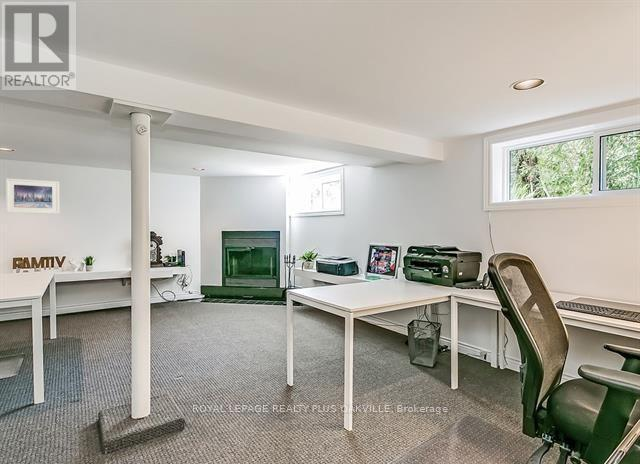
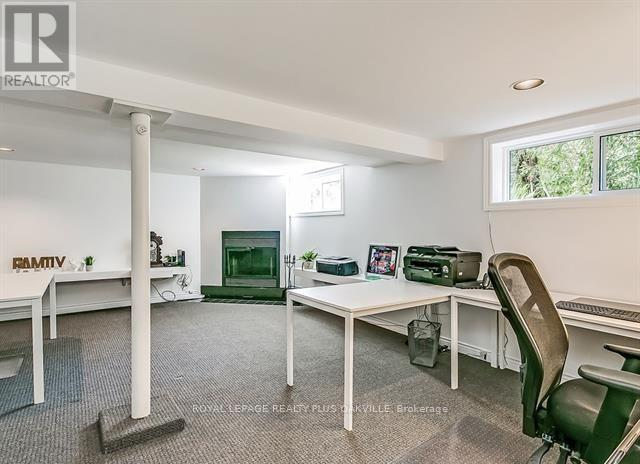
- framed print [5,177,60,215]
